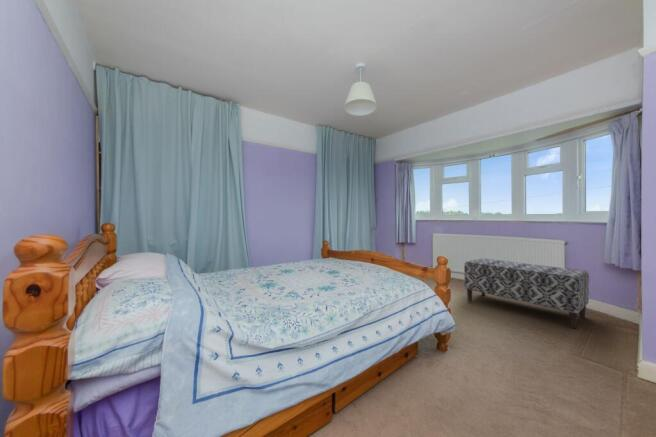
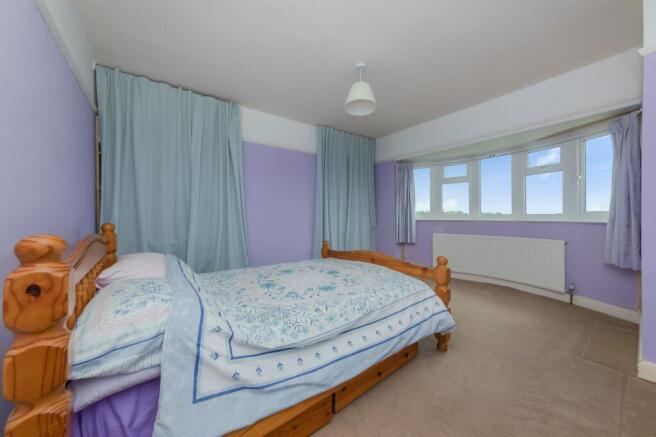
- bench [463,257,590,330]
